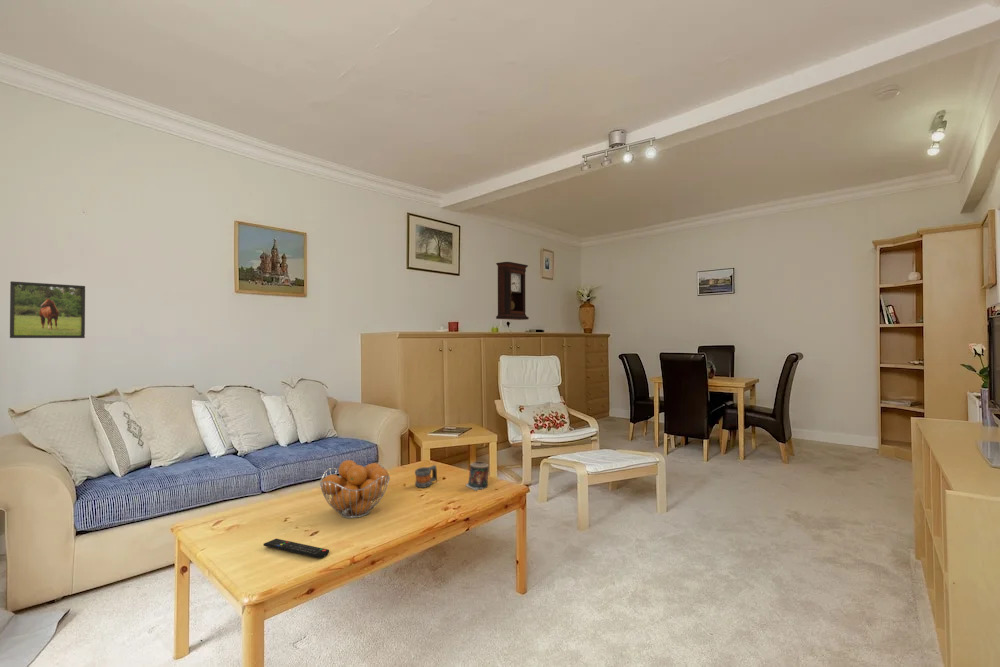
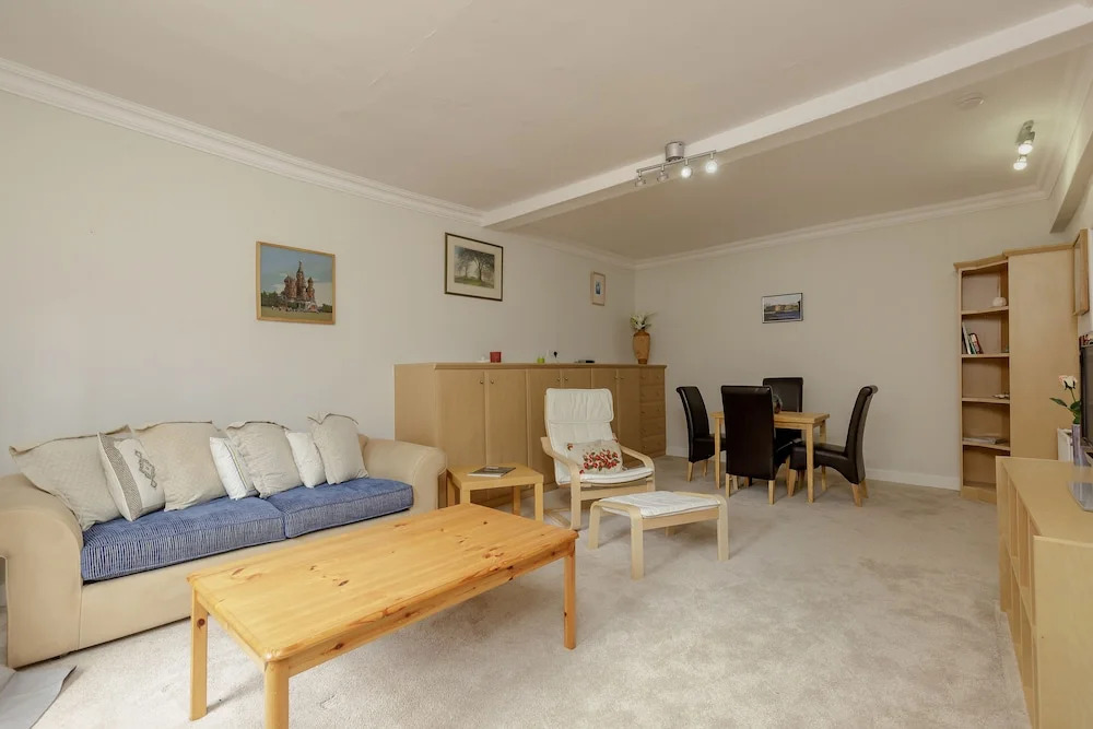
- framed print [9,280,86,339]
- fruit basket [319,459,391,519]
- remote control [262,538,330,559]
- mug [414,464,438,489]
- candle [465,460,490,491]
- pendulum clock [495,261,530,321]
